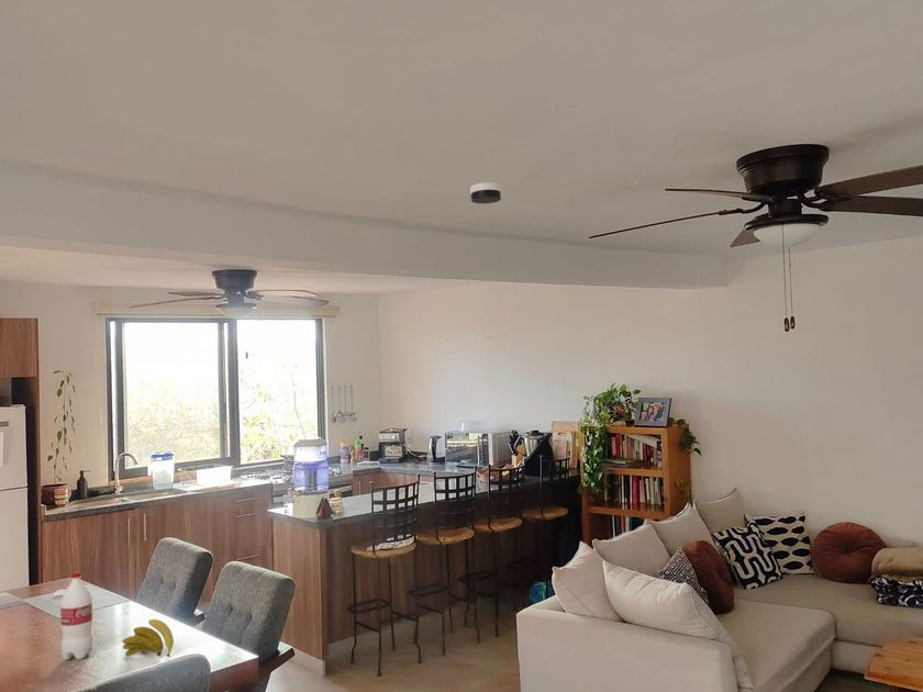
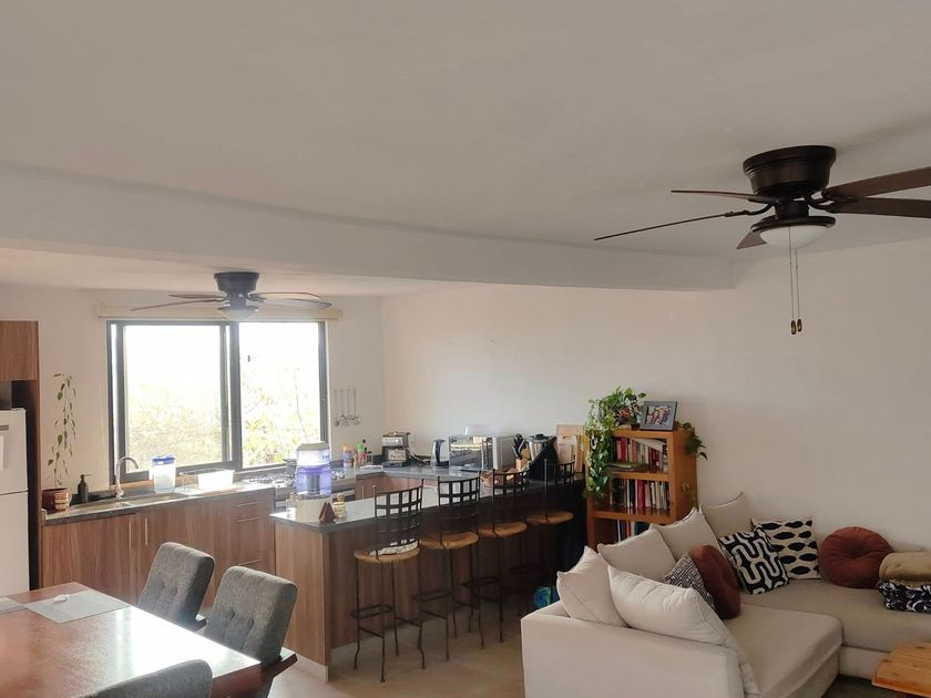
- smoke detector [469,181,502,204]
- bottle [59,571,93,661]
- banana [122,618,175,658]
